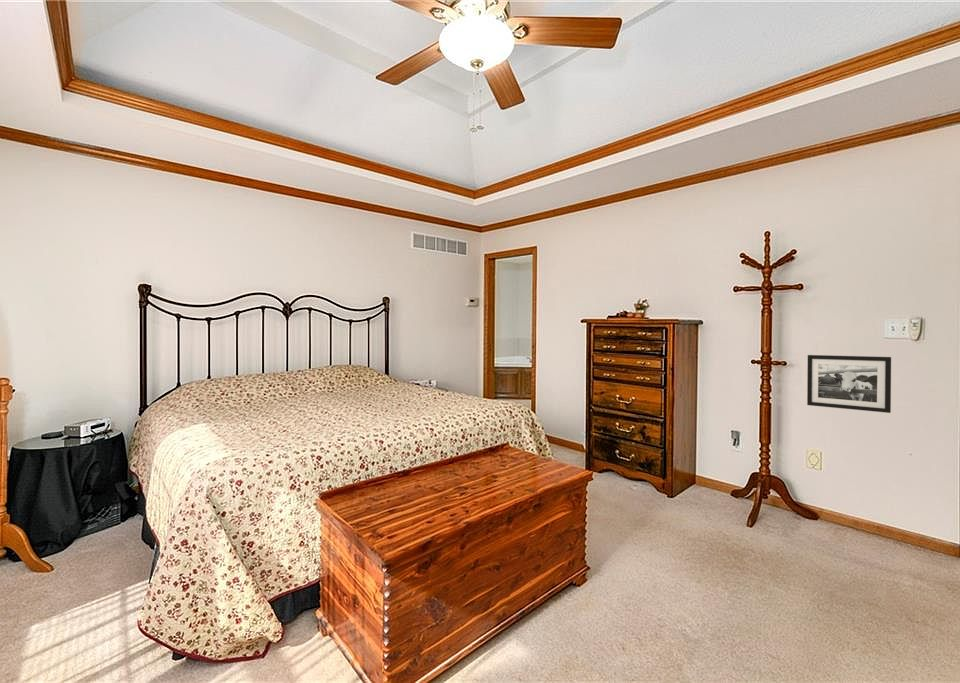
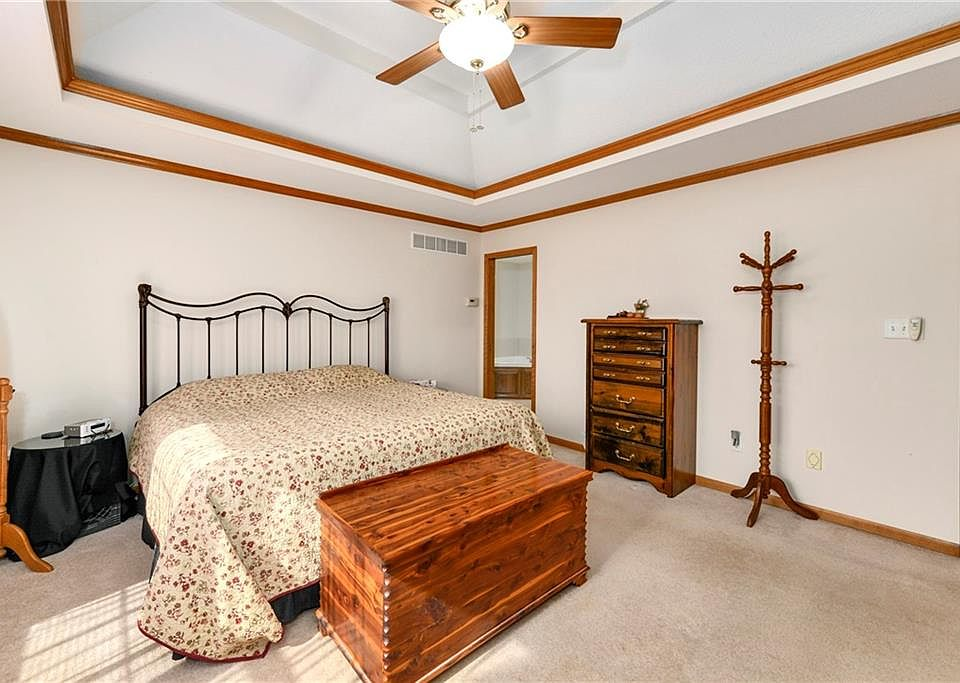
- picture frame [806,354,892,414]
